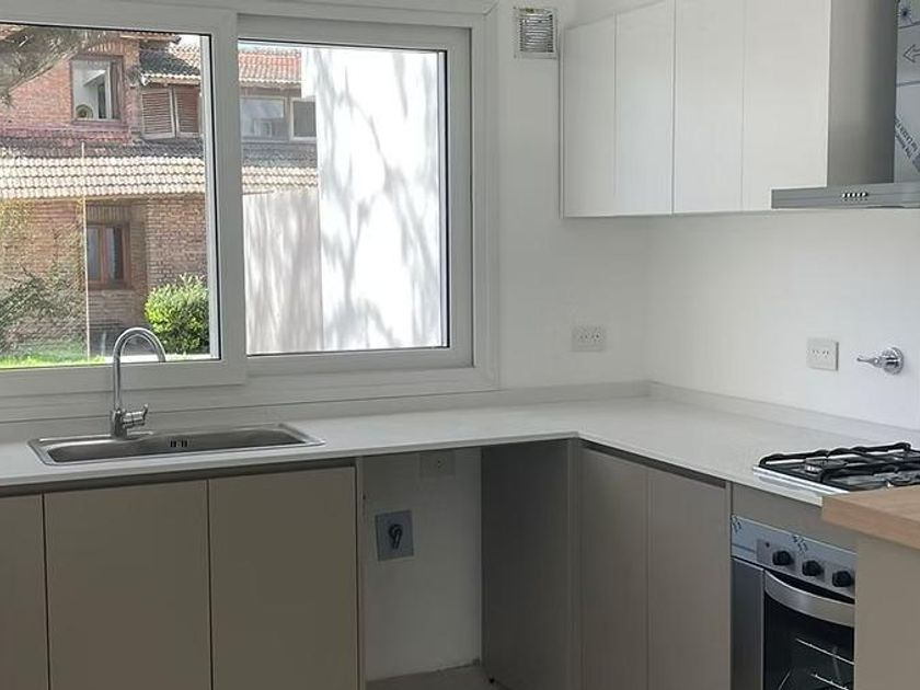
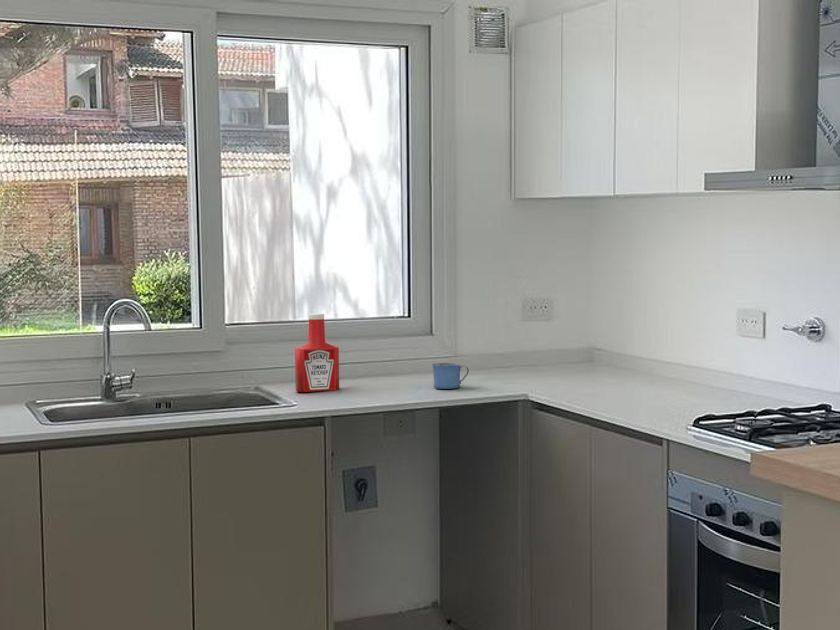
+ soap bottle [294,313,340,393]
+ mug [431,362,470,390]
